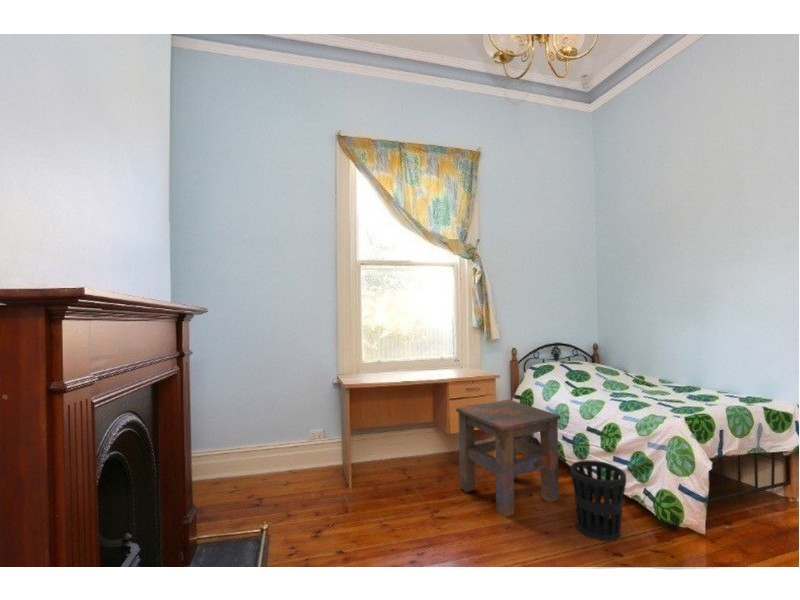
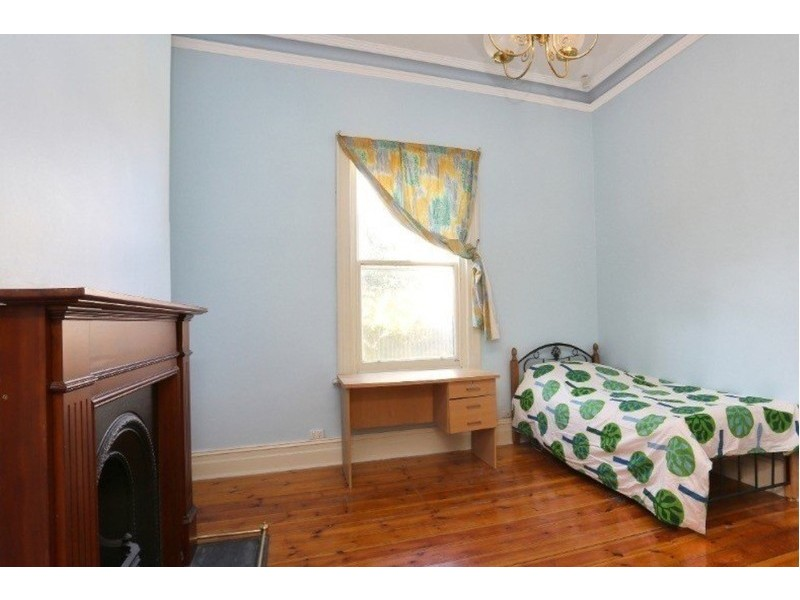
- side table [455,399,561,518]
- wastebasket [570,459,627,542]
